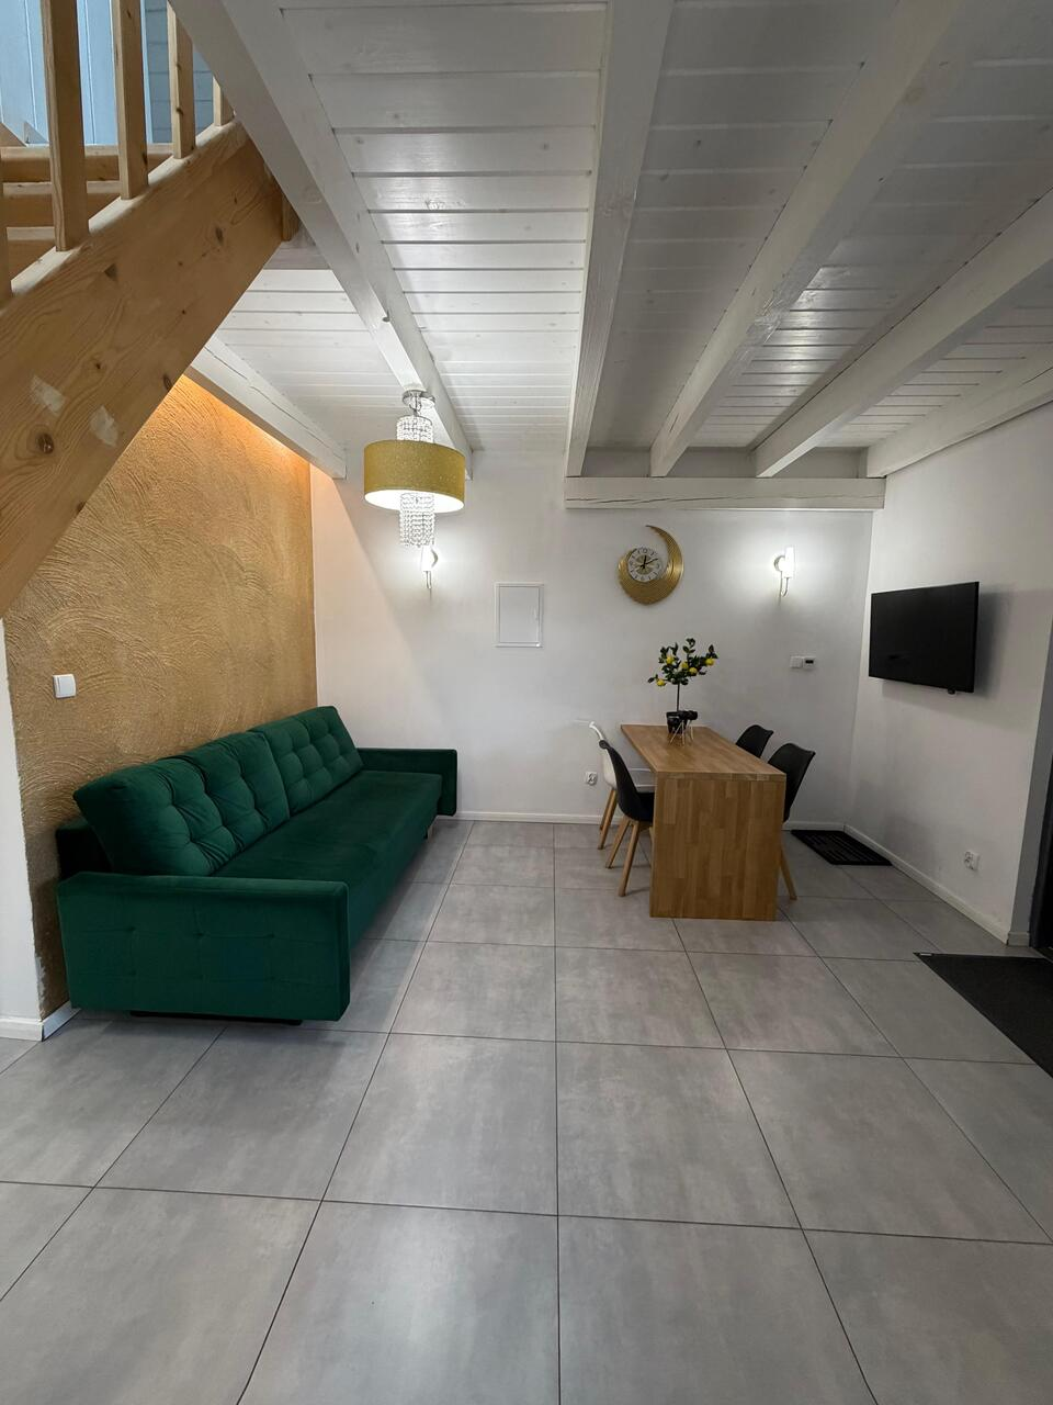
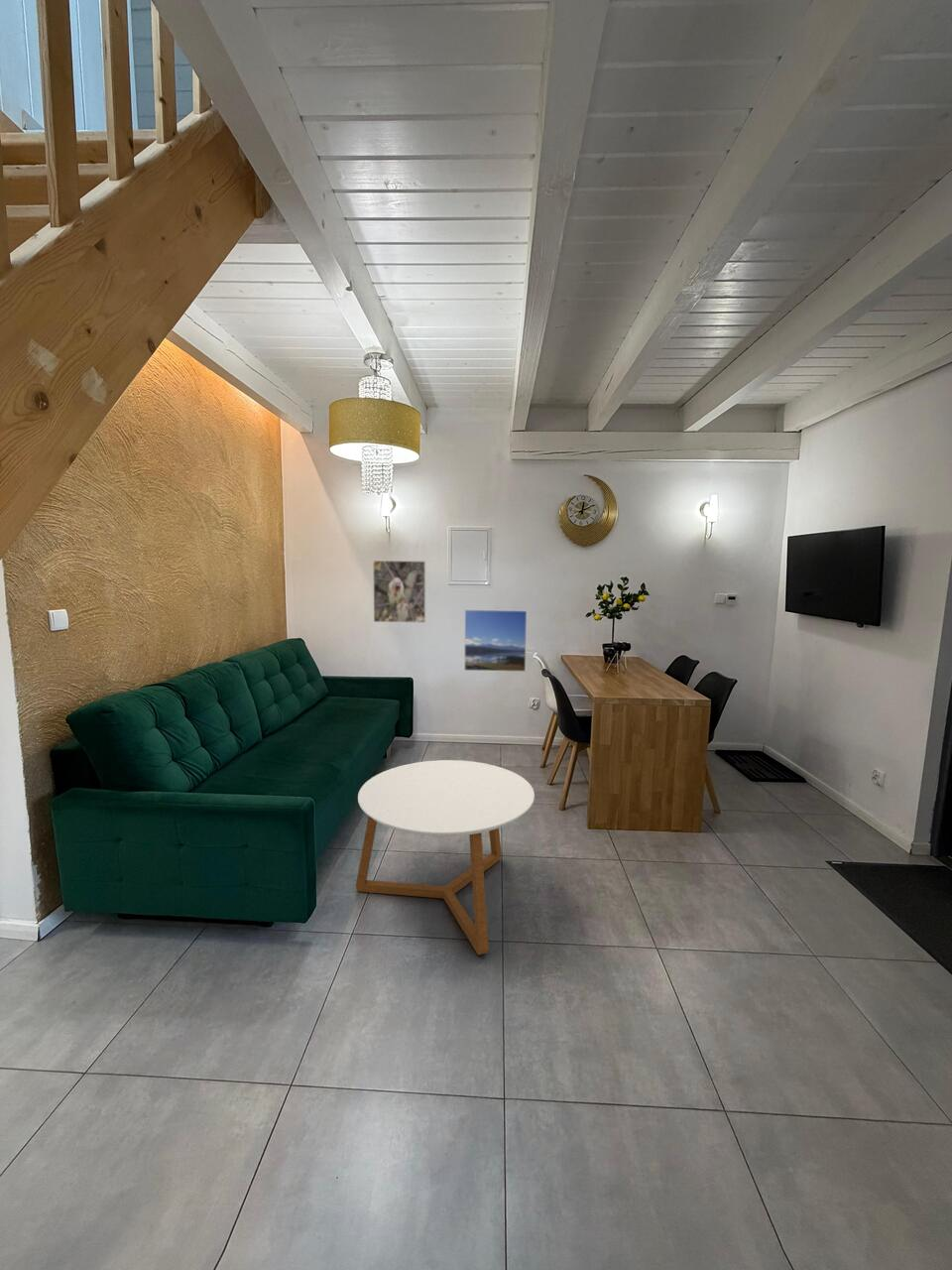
+ coffee table [355,759,535,956]
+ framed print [372,560,426,624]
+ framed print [463,608,528,673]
